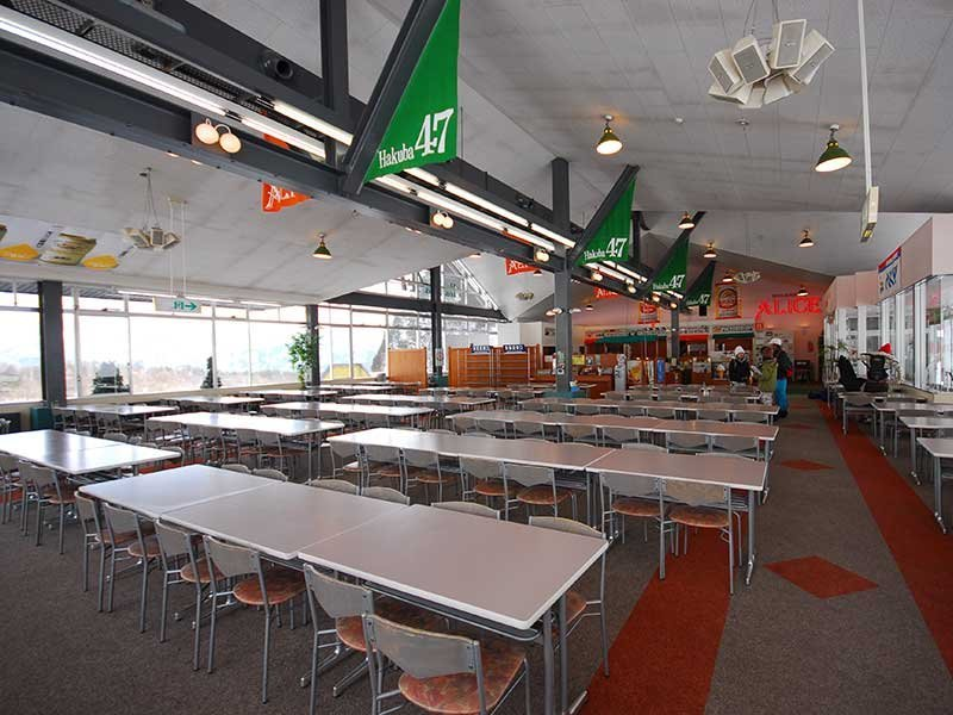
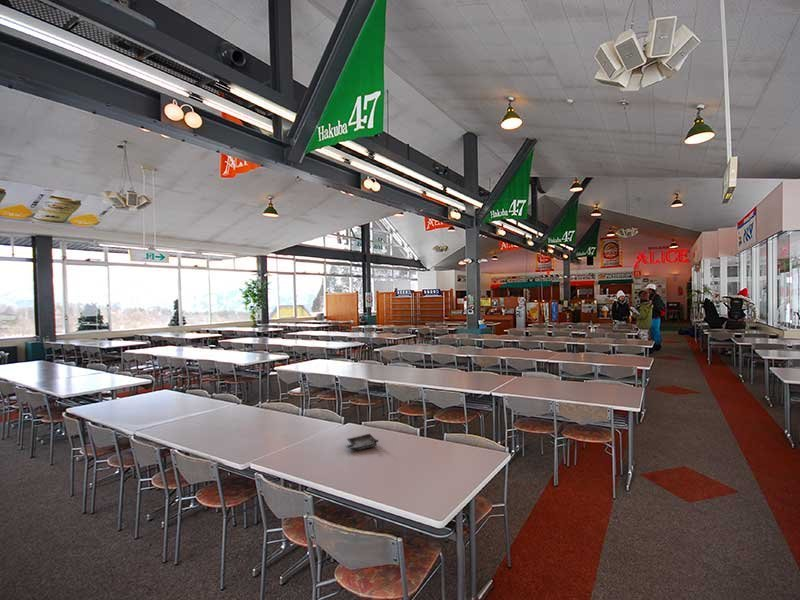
+ tray [344,433,380,451]
